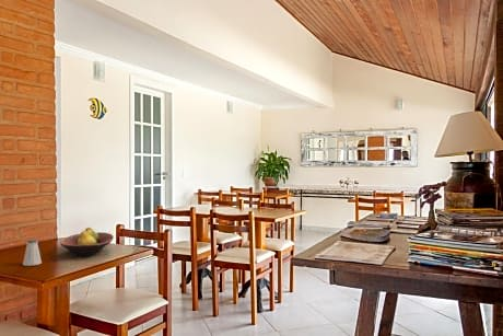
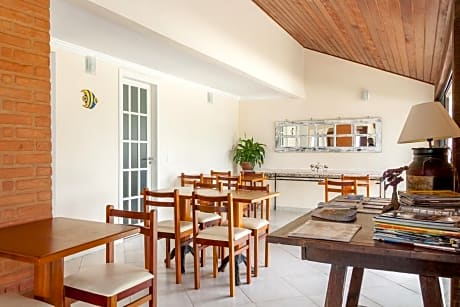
- saltshaker [22,239,43,267]
- fruit bowl [59,227,115,257]
